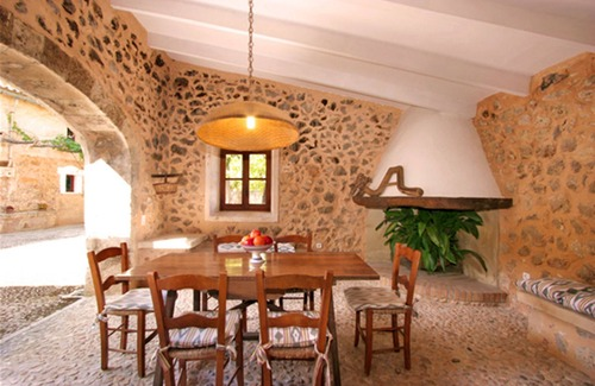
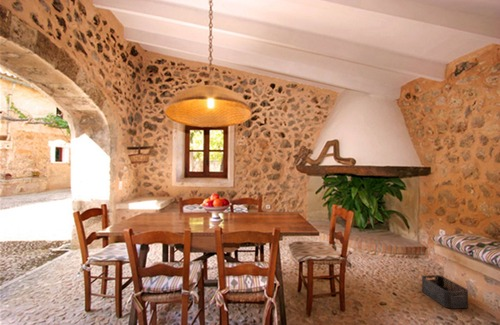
+ storage bin [421,274,469,309]
